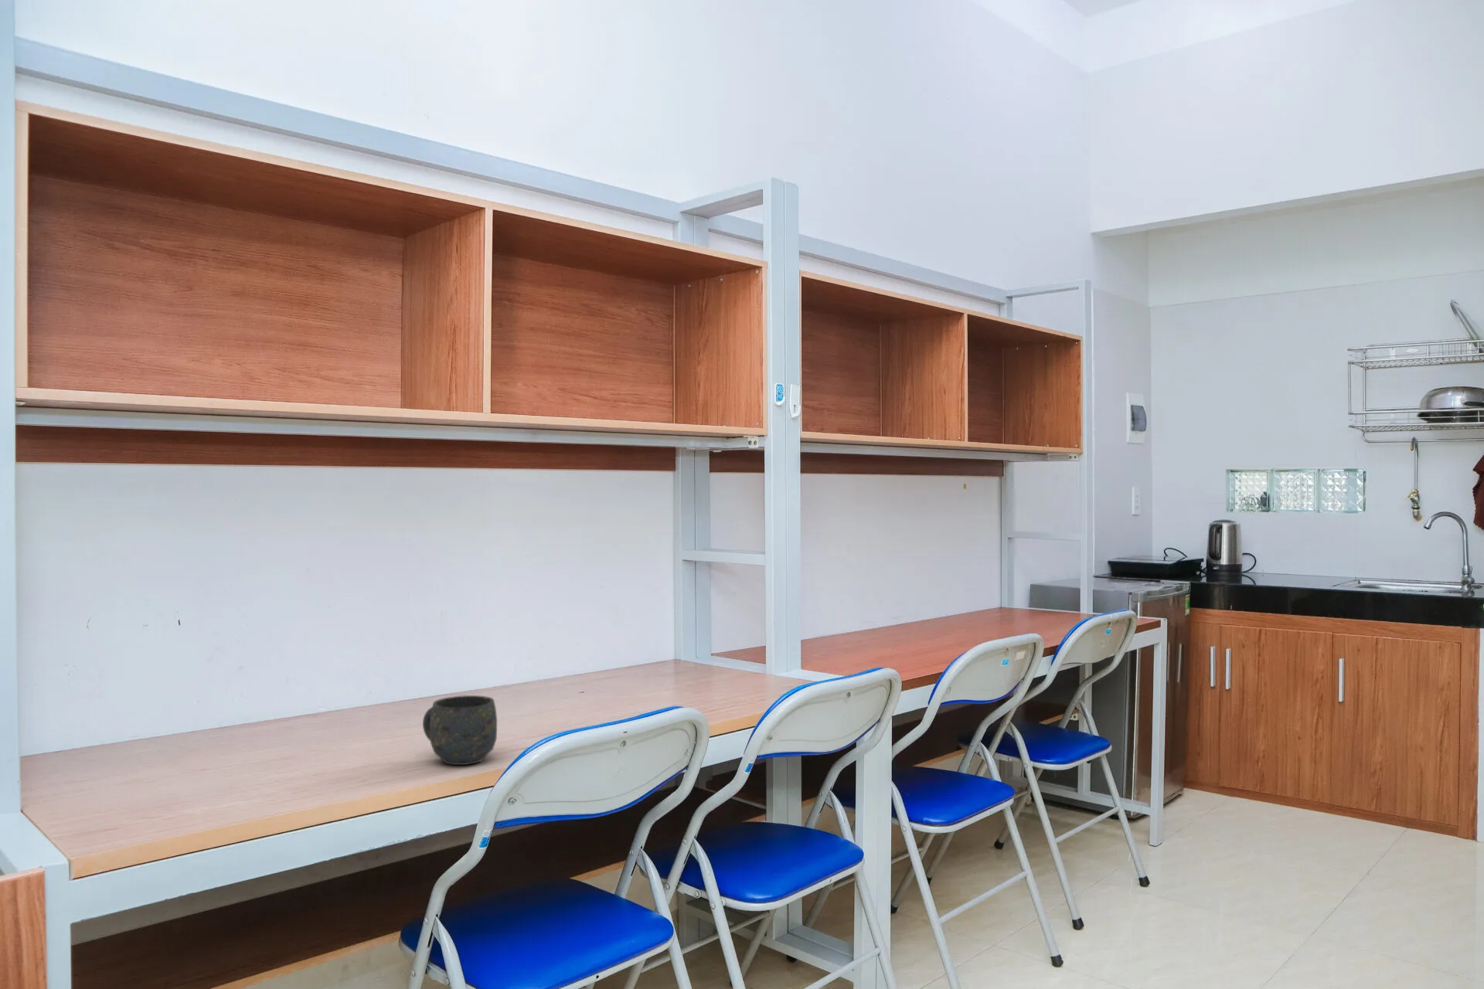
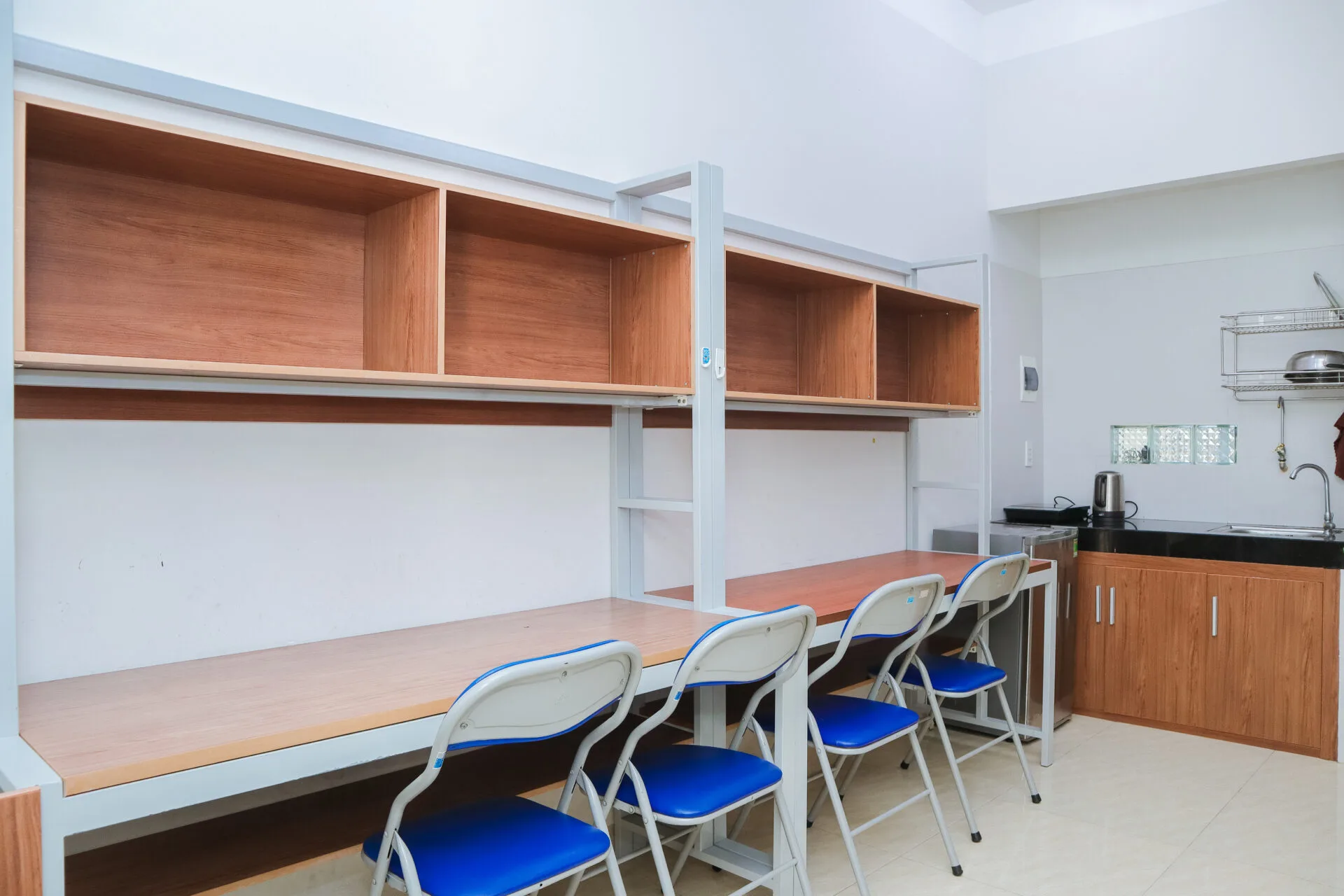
- mug [422,694,498,766]
